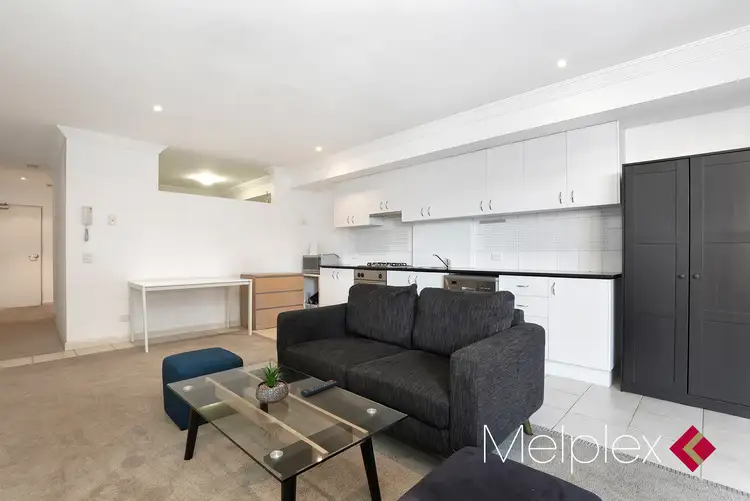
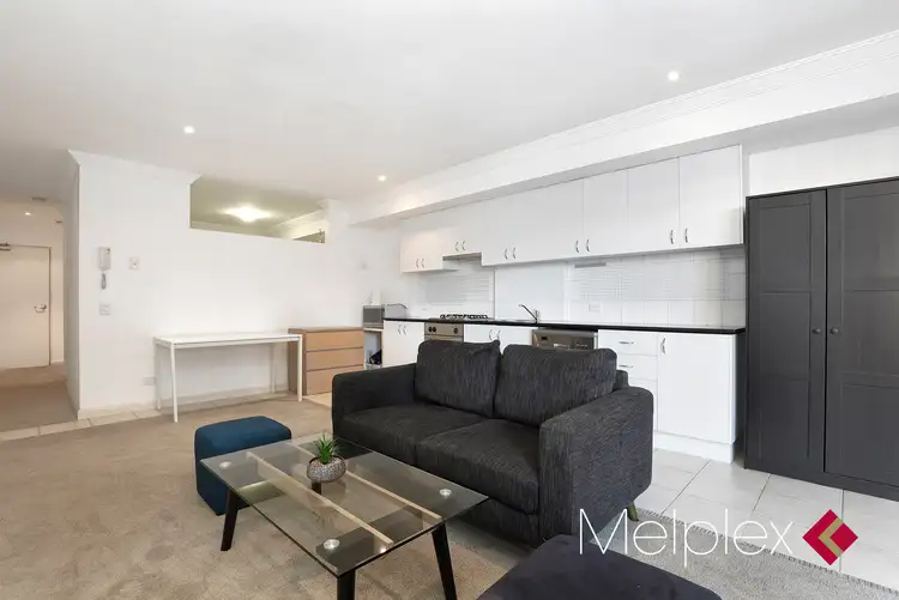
- remote control [300,379,340,398]
